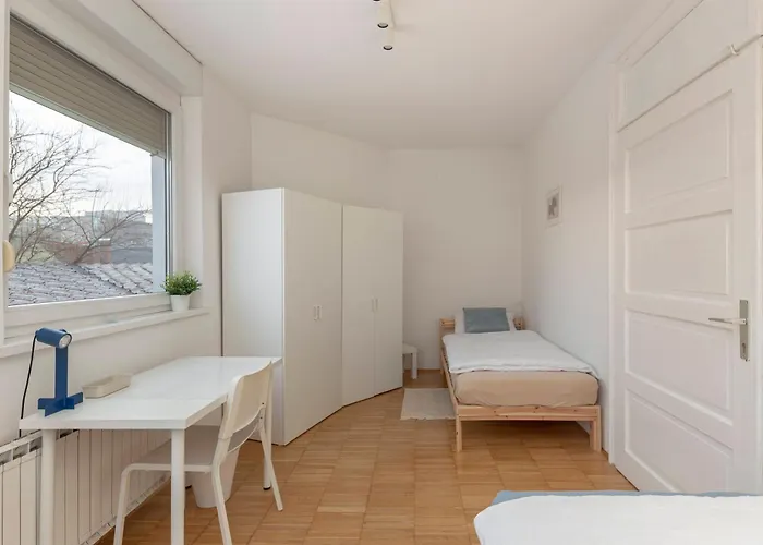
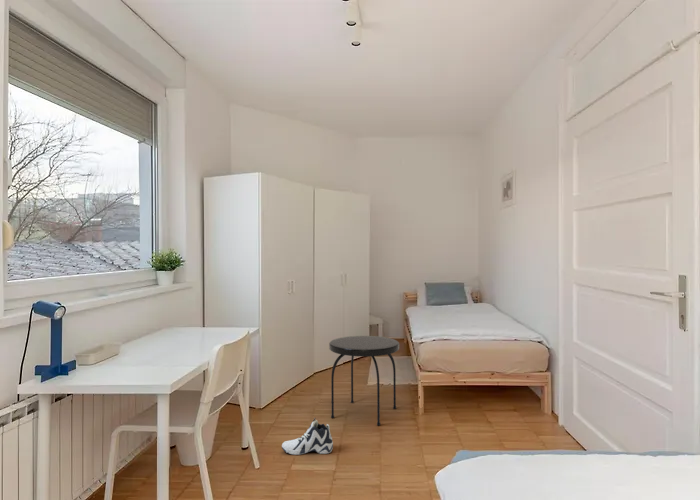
+ side table [328,335,400,427]
+ sneaker [281,417,334,456]
